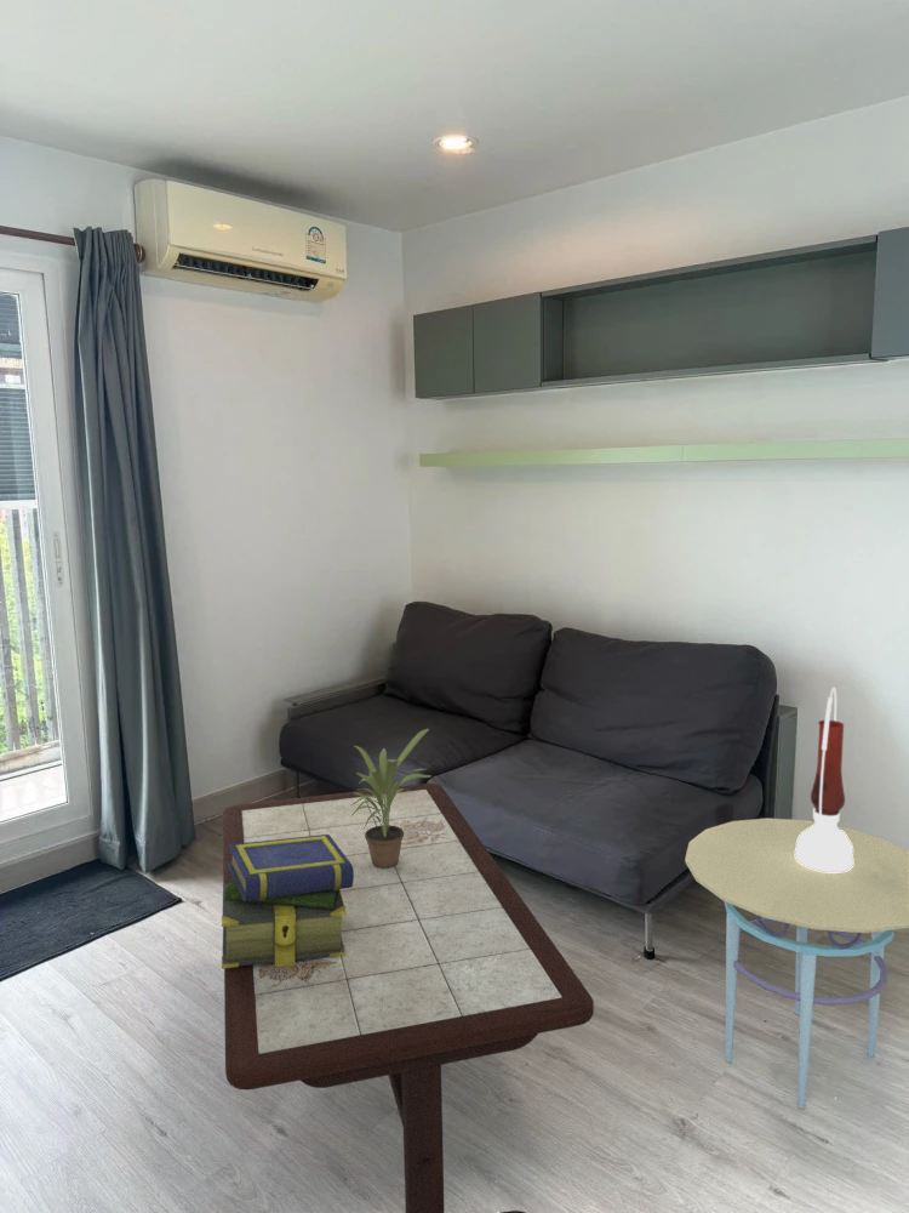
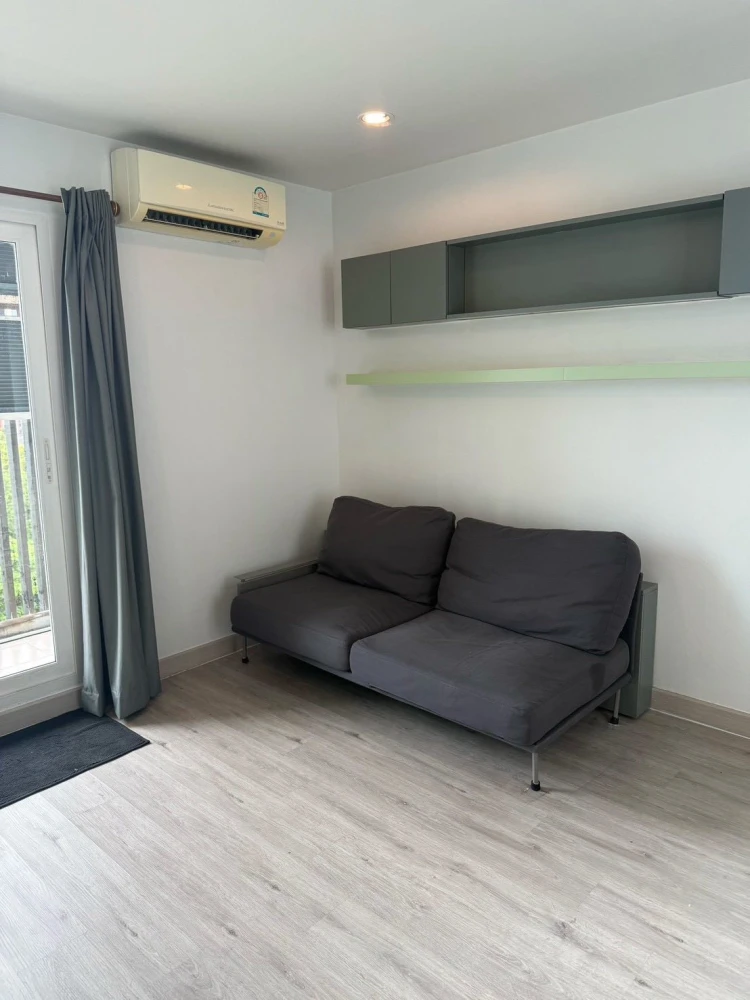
- stack of books [221,835,354,969]
- table lamp [795,687,853,872]
- coffee table [222,782,595,1213]
- potted plant [351,728,433,869]
- side table [684,818,909,1110]
